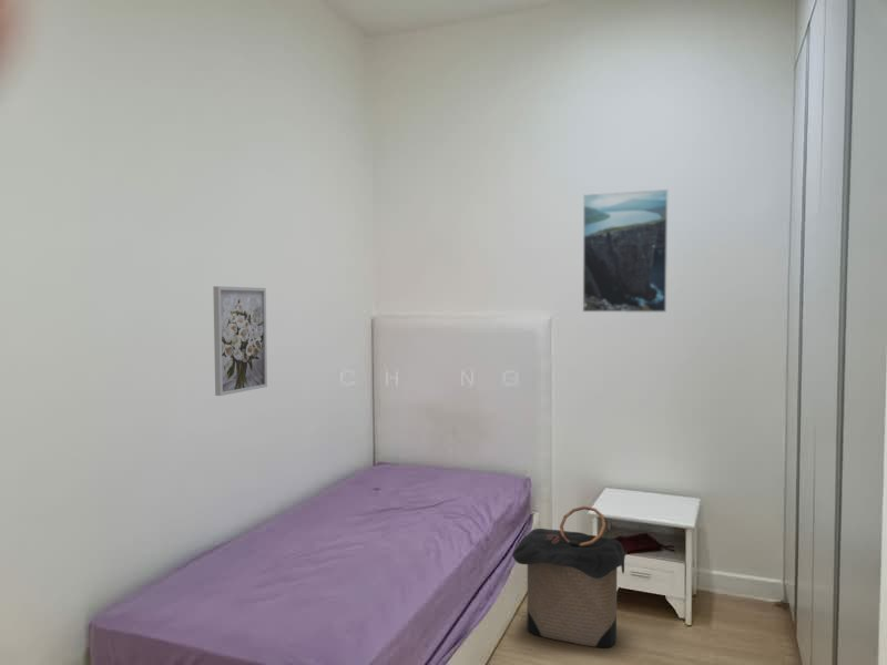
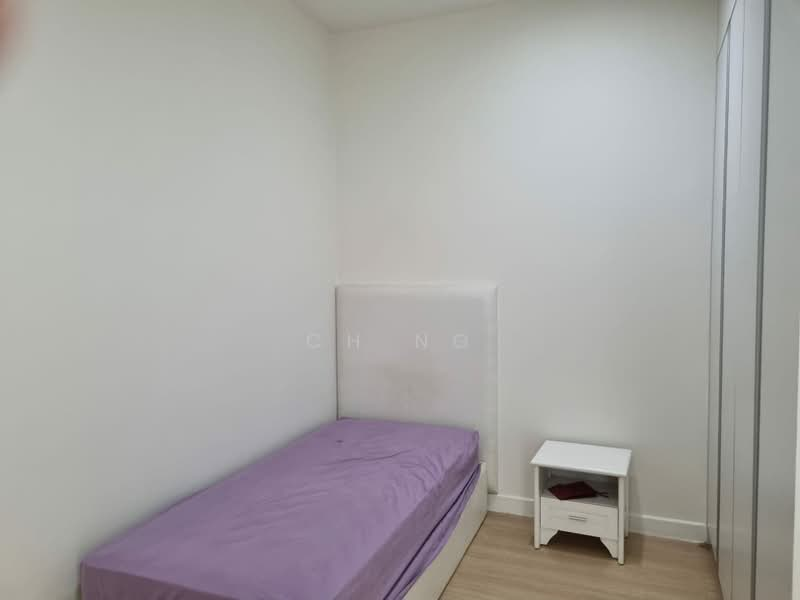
- wall art [212,285,268,397]
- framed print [582,188,669,314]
- laundry hamper [511,505,628,648]
